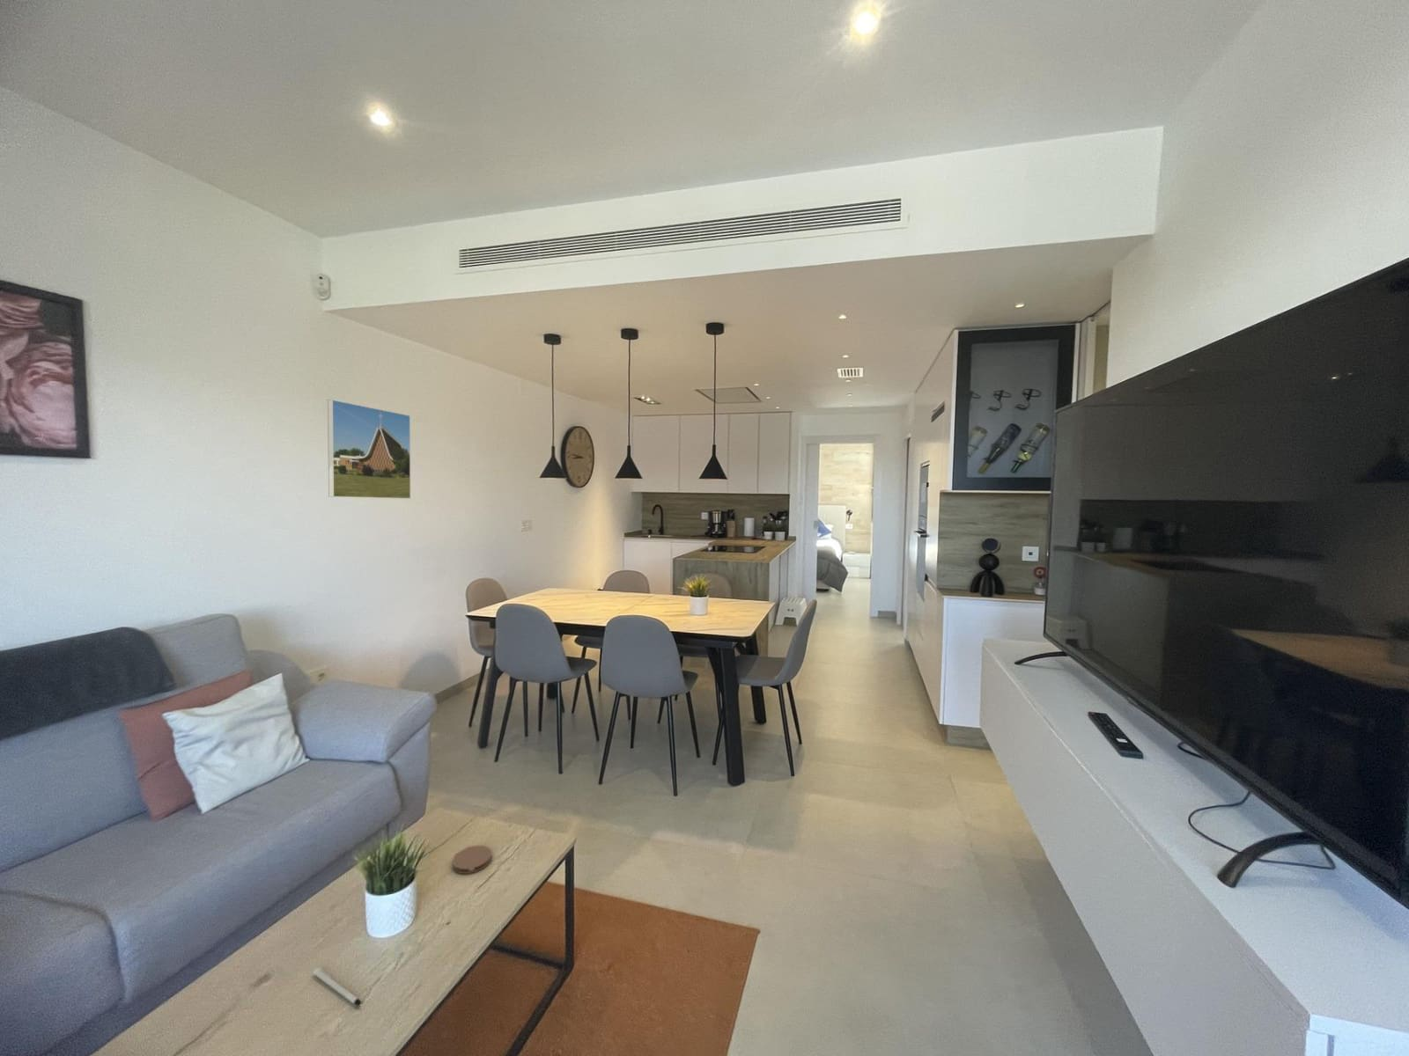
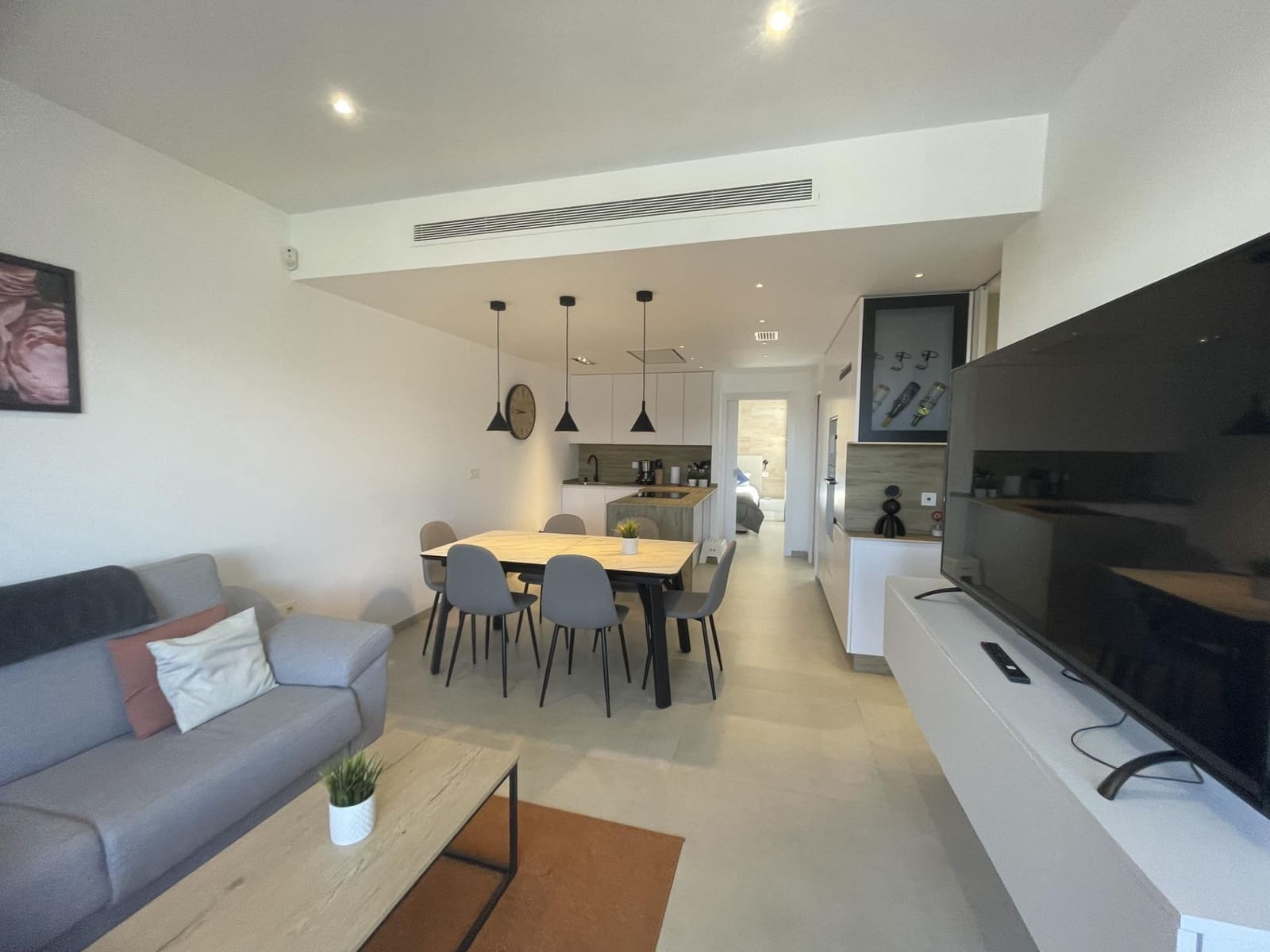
- pen [313,967,363,1007]
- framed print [326,398,412,500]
- coaster [452,845,493,875]
